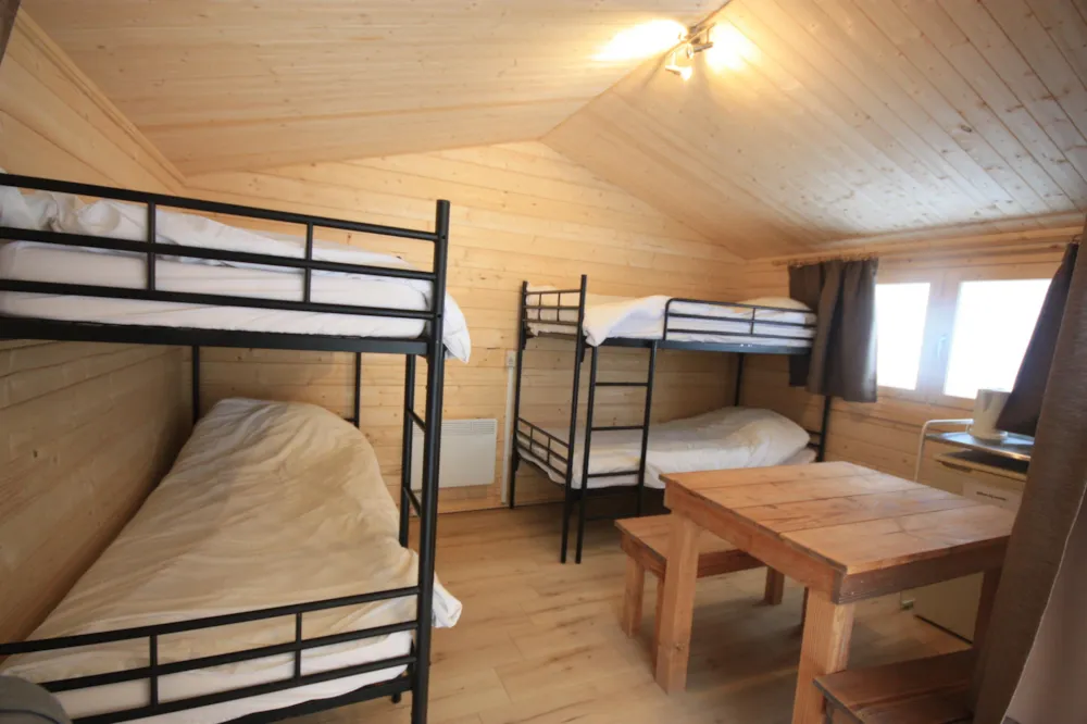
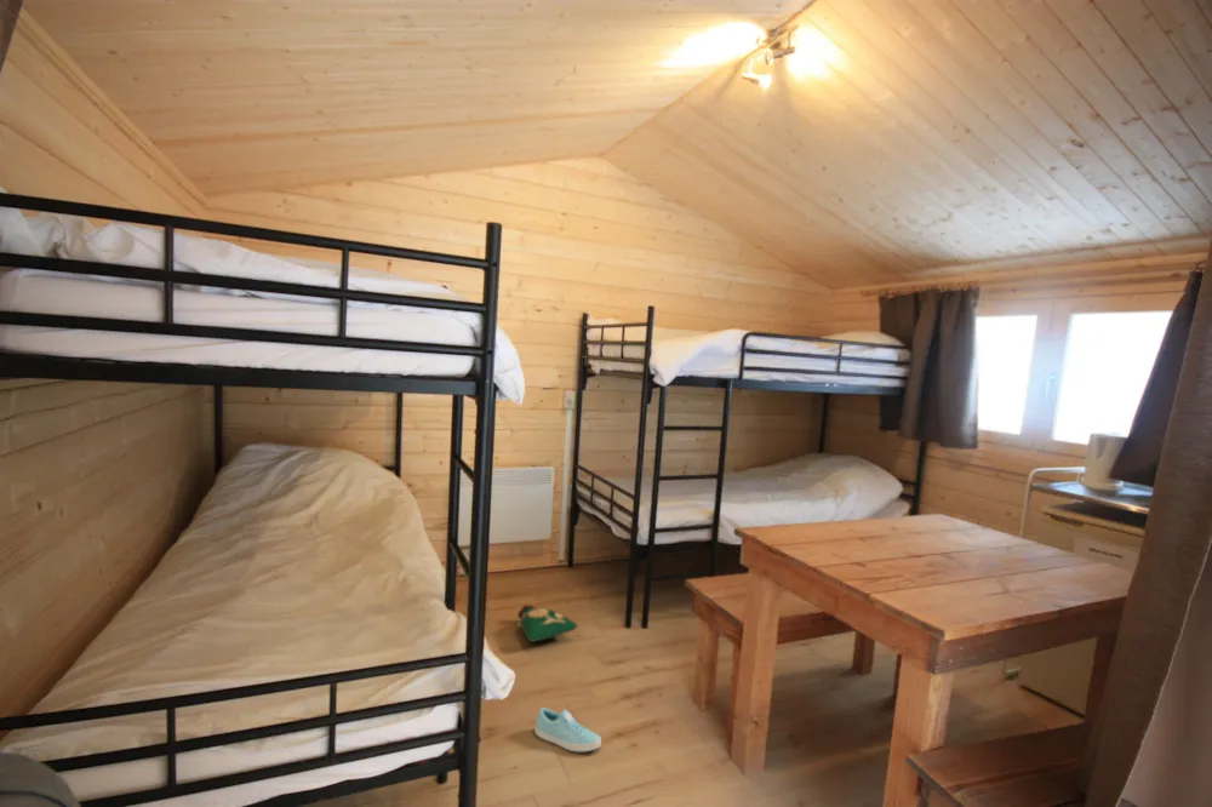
+ sneaker [533,706,602,752]
+ bag [516,603,579,643]
